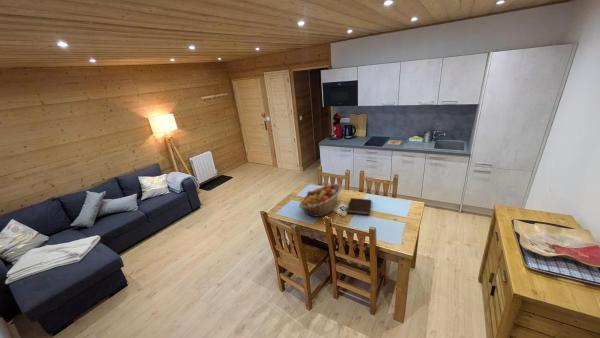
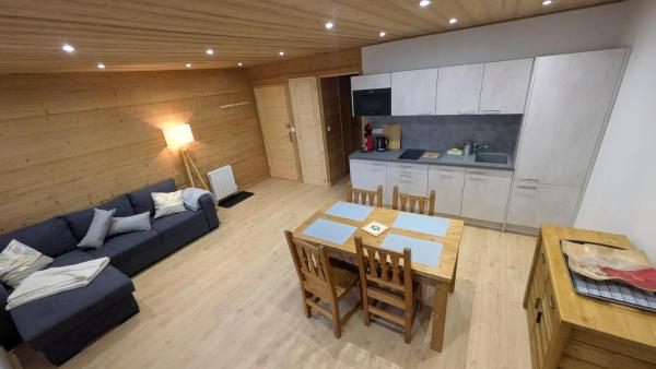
- fruit basket [298,183,342,218]
- notebook [346,197,372,216]
